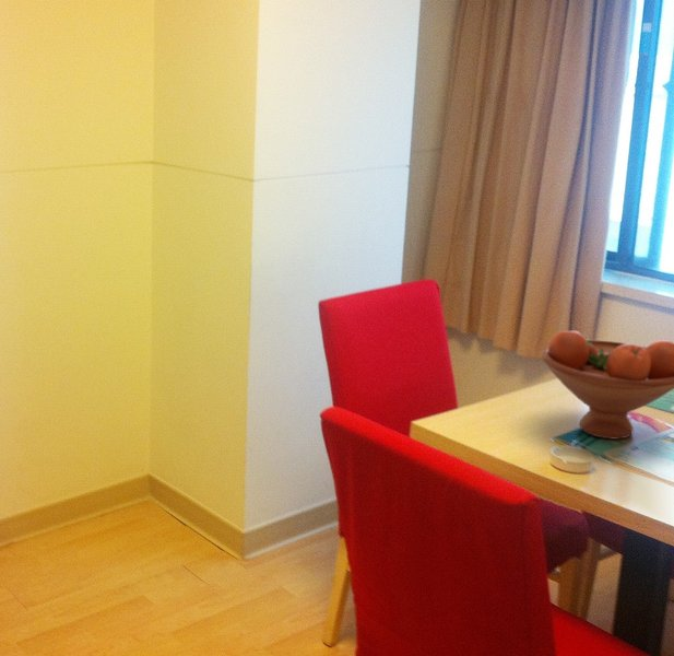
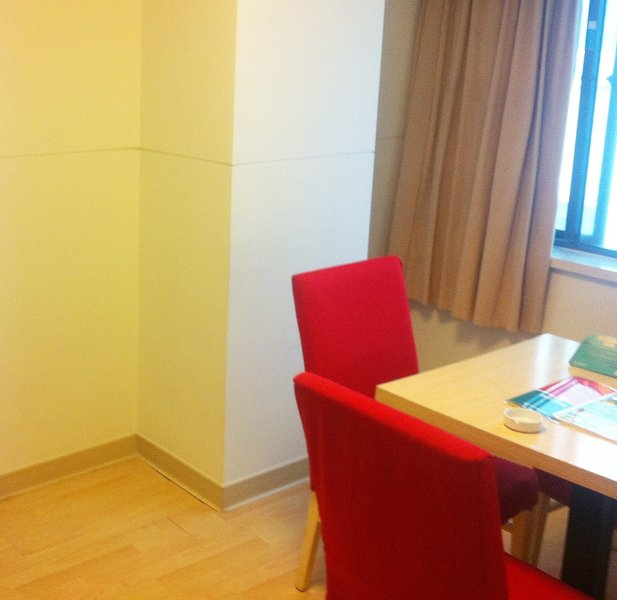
- fruit bowl [541,329,674,441]
